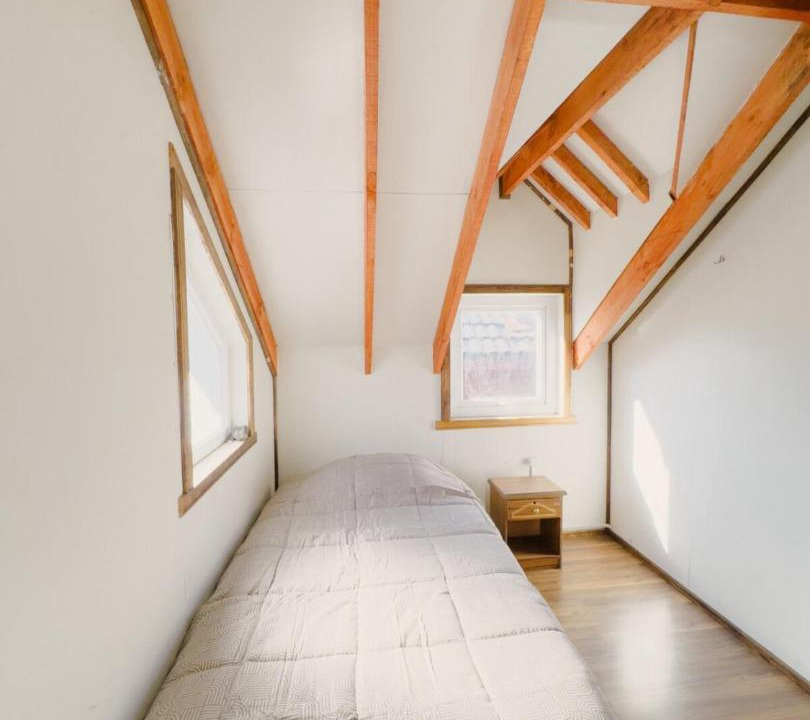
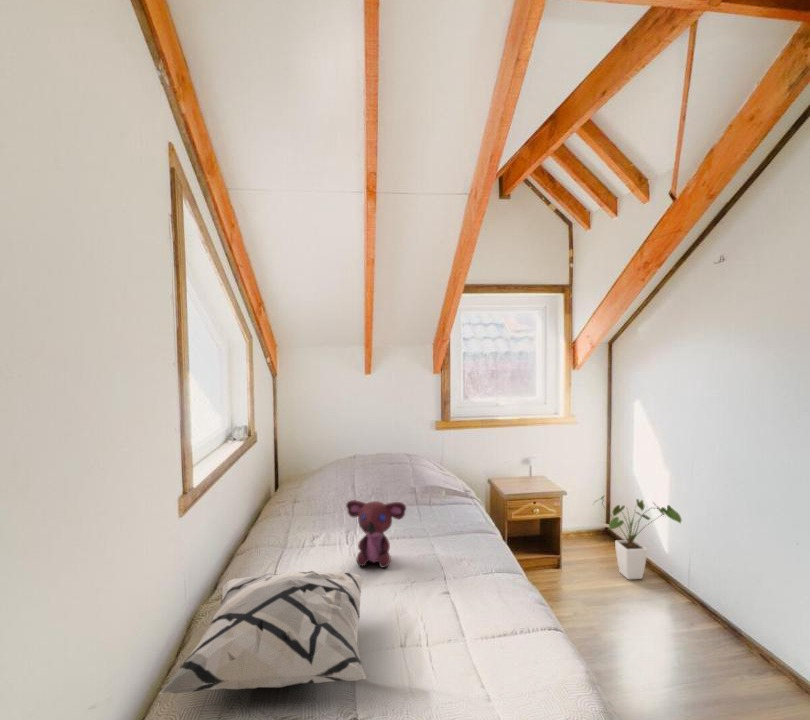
+ decorative pillow [158,569,367,695]
+ teddy bear [345,499,407,569]
+ house plant [592,494,683,580]
